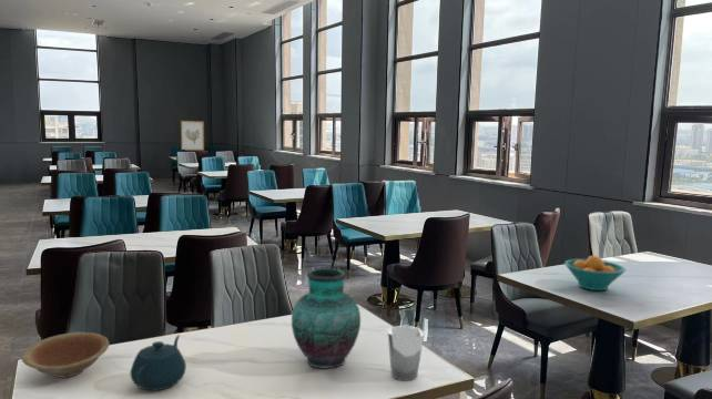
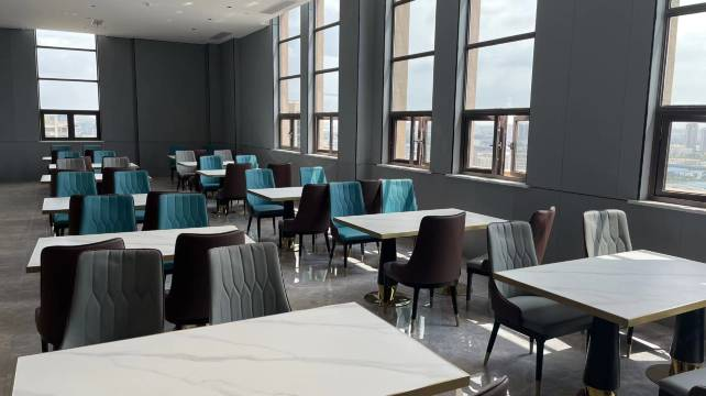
- wall art [180,120,205,152]
- bowl [20,331,110,378]
- teapot [129,334,187,391]
- drinking glass [387,325,425,382]
- vase [291,267,362,369]
- fruit bowl [563,254,627,291]
